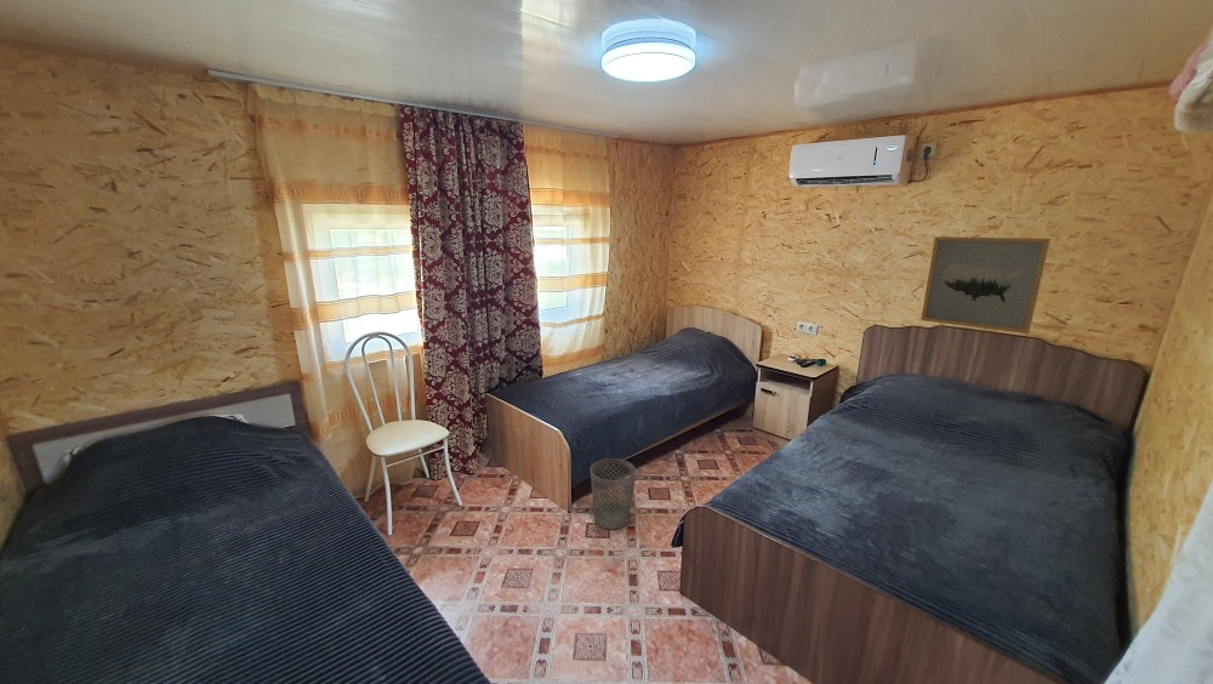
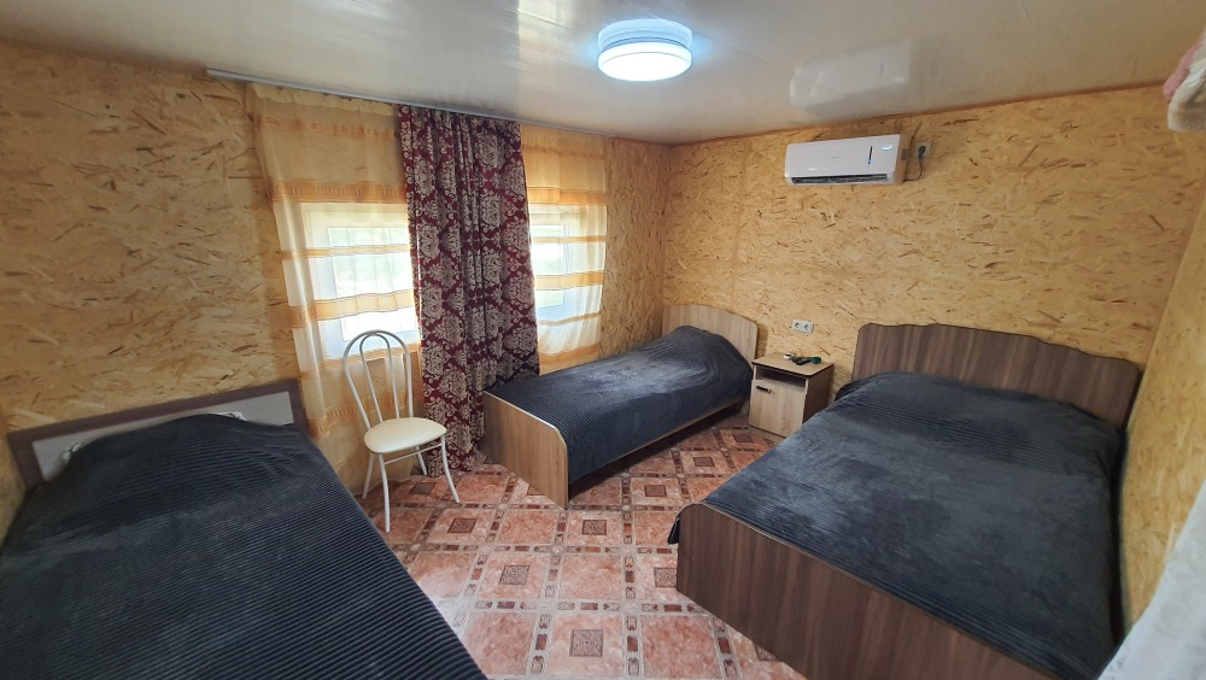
- wall art [919,235,1052,335]
- wastebasket [590,457,637,530]
